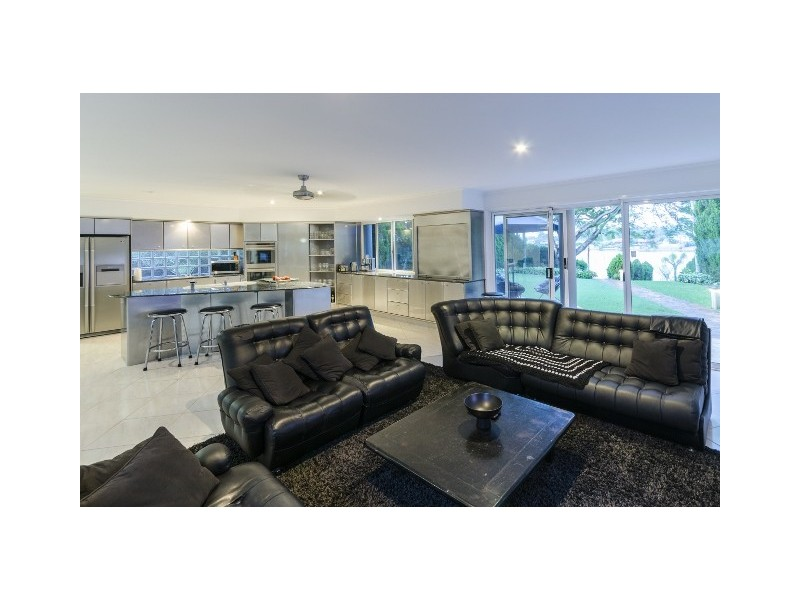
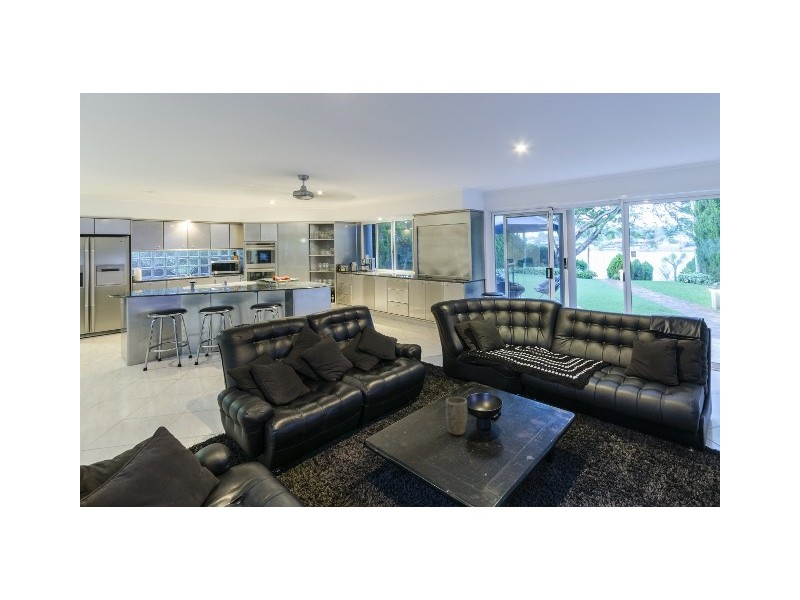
+ plant pot [445,396,468,436]
